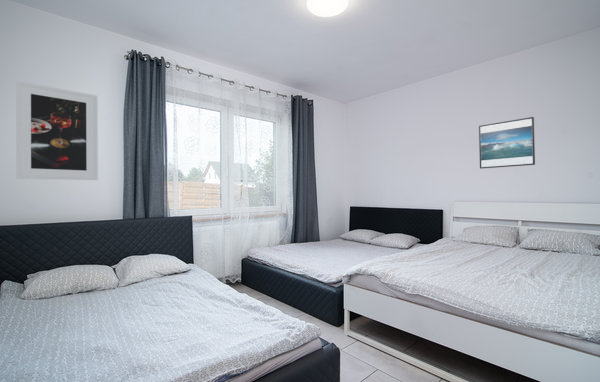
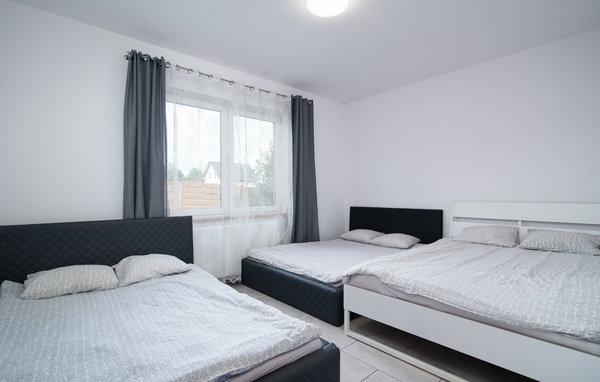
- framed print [16,80,99,181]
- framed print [478,116,536,170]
